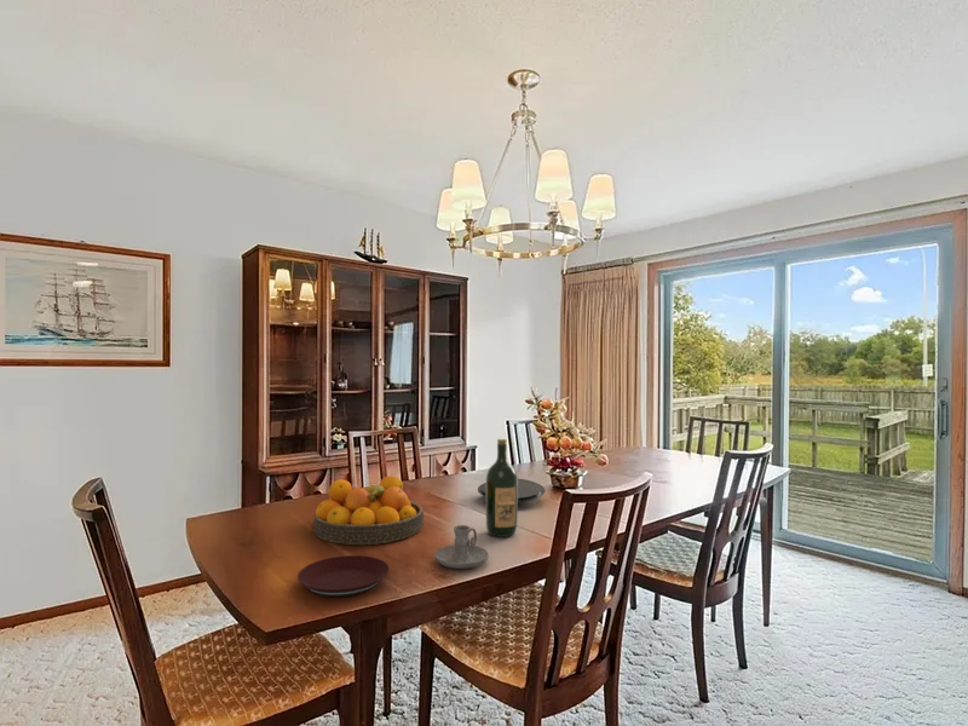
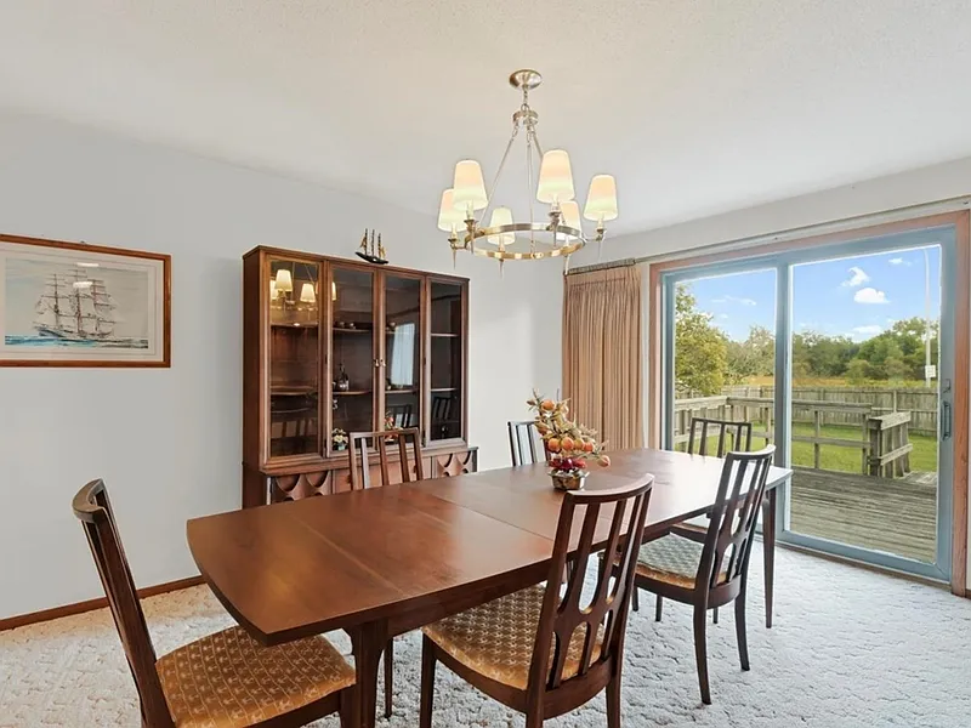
- candle holder [433,524,490,570]
- plate [296,554,391,598]
- plate [477,478,547,503]
- fruit bowl [312,474,425,546]
- wine bottle [485,438,519,538]
